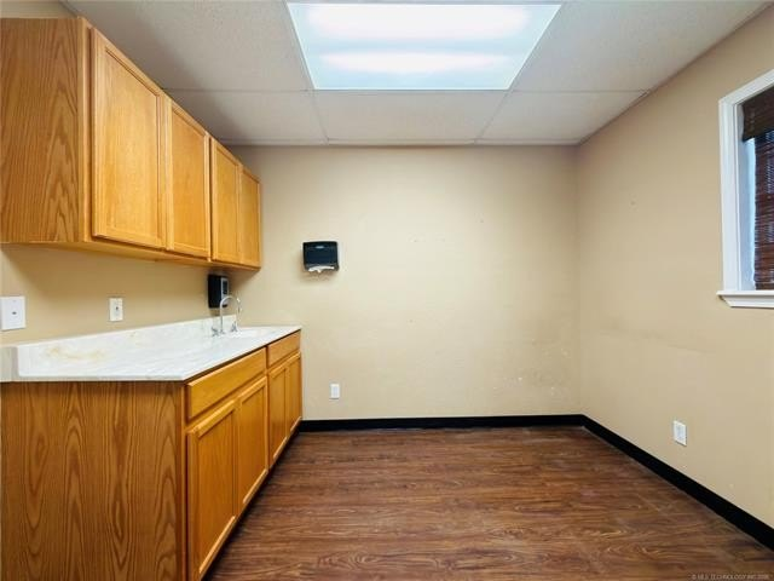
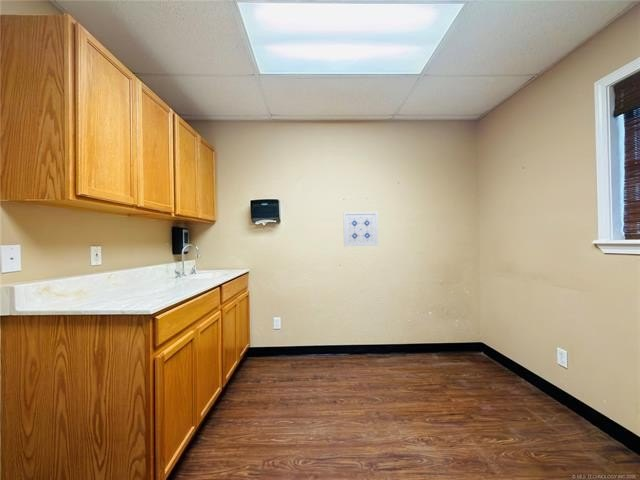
+ wall art [342,211,379,248]
